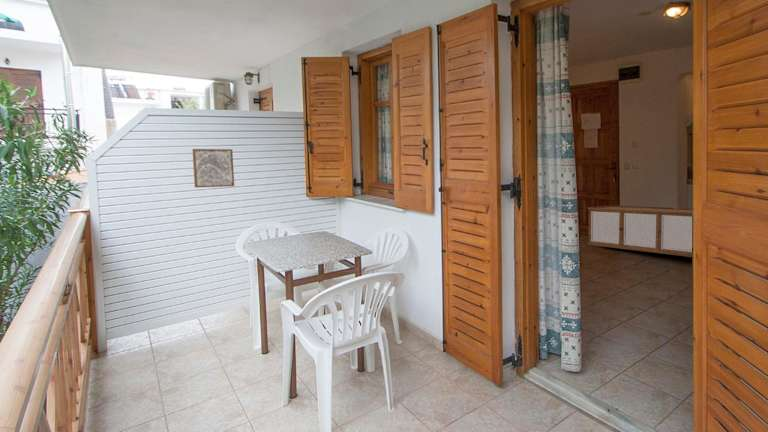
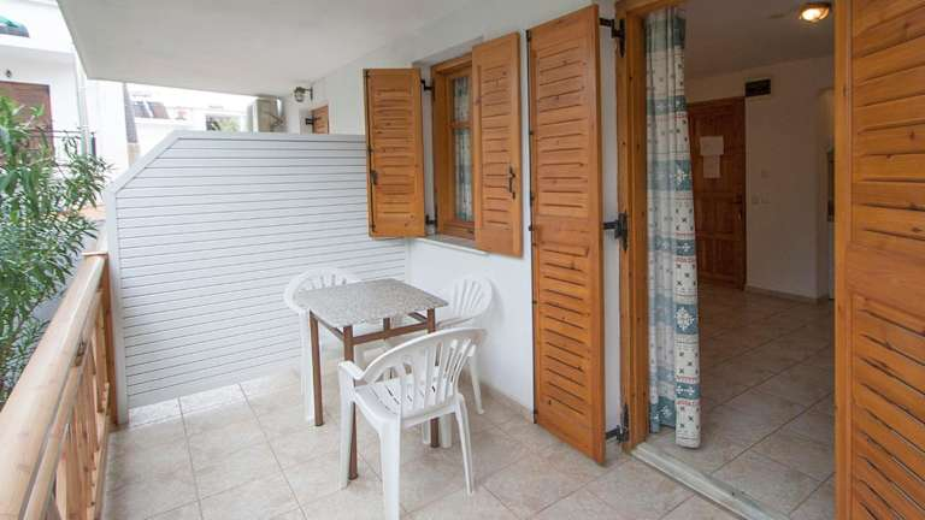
- storage cabinet [586,205,693,258]
- wall art [191,148,235,188]
